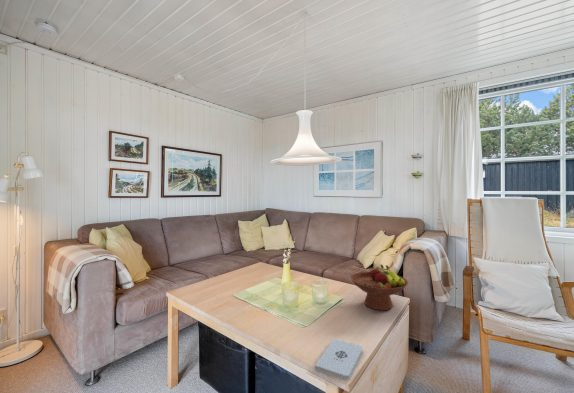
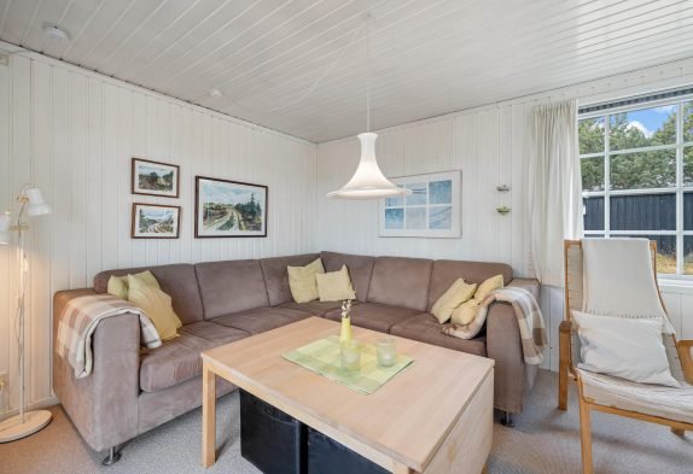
- fruit bowl [349,263,409,311]
- notepad [314,338,364,381]
